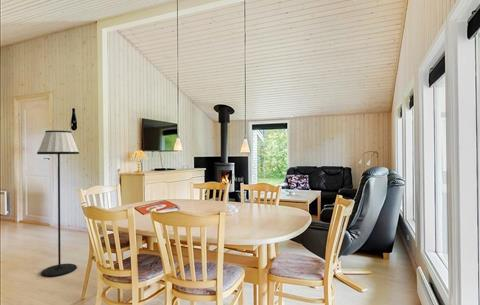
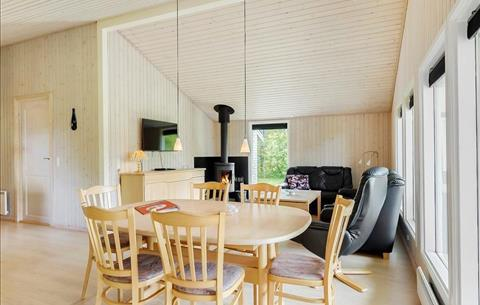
- floor lamp [36,129,80,278]
